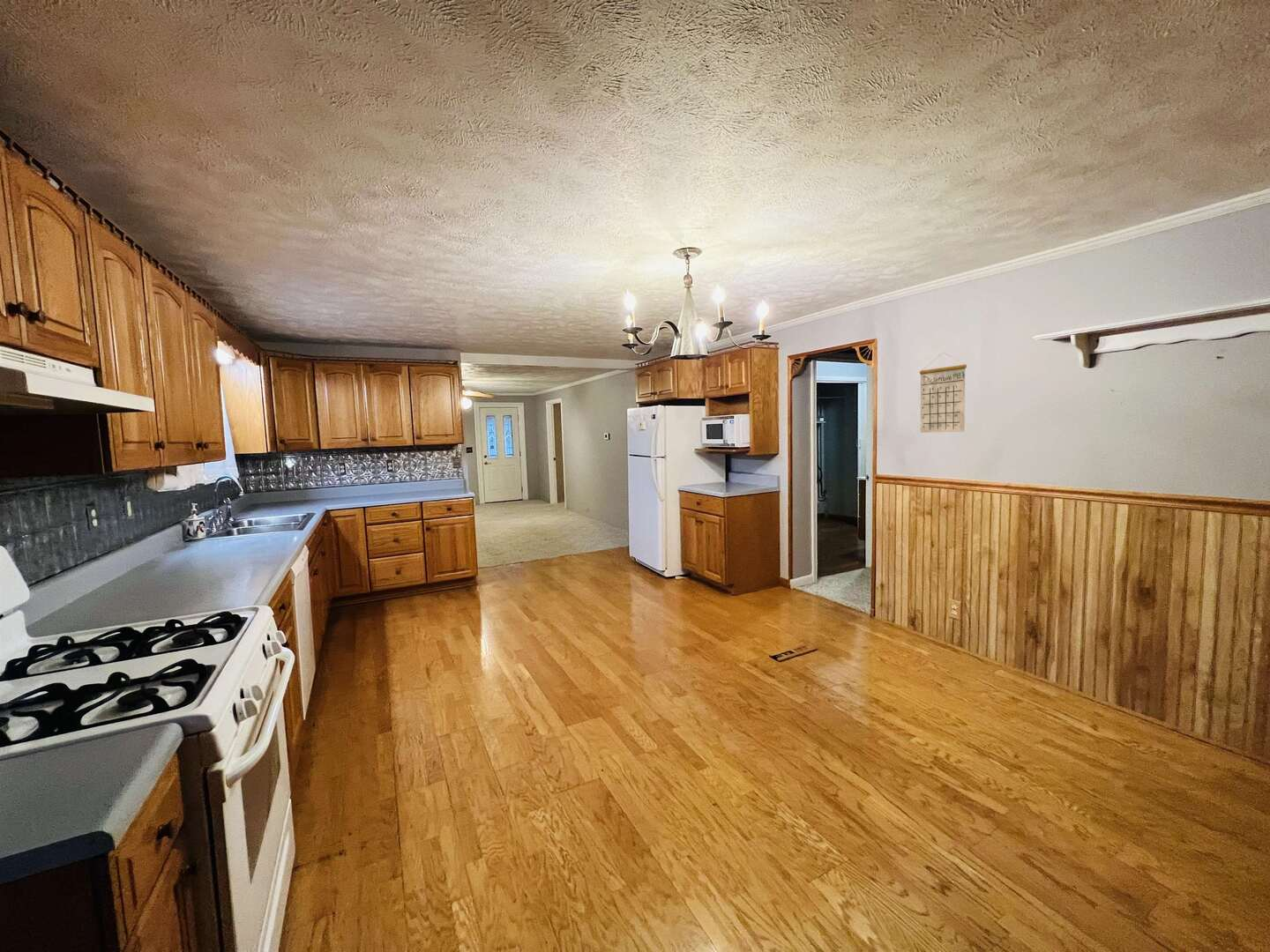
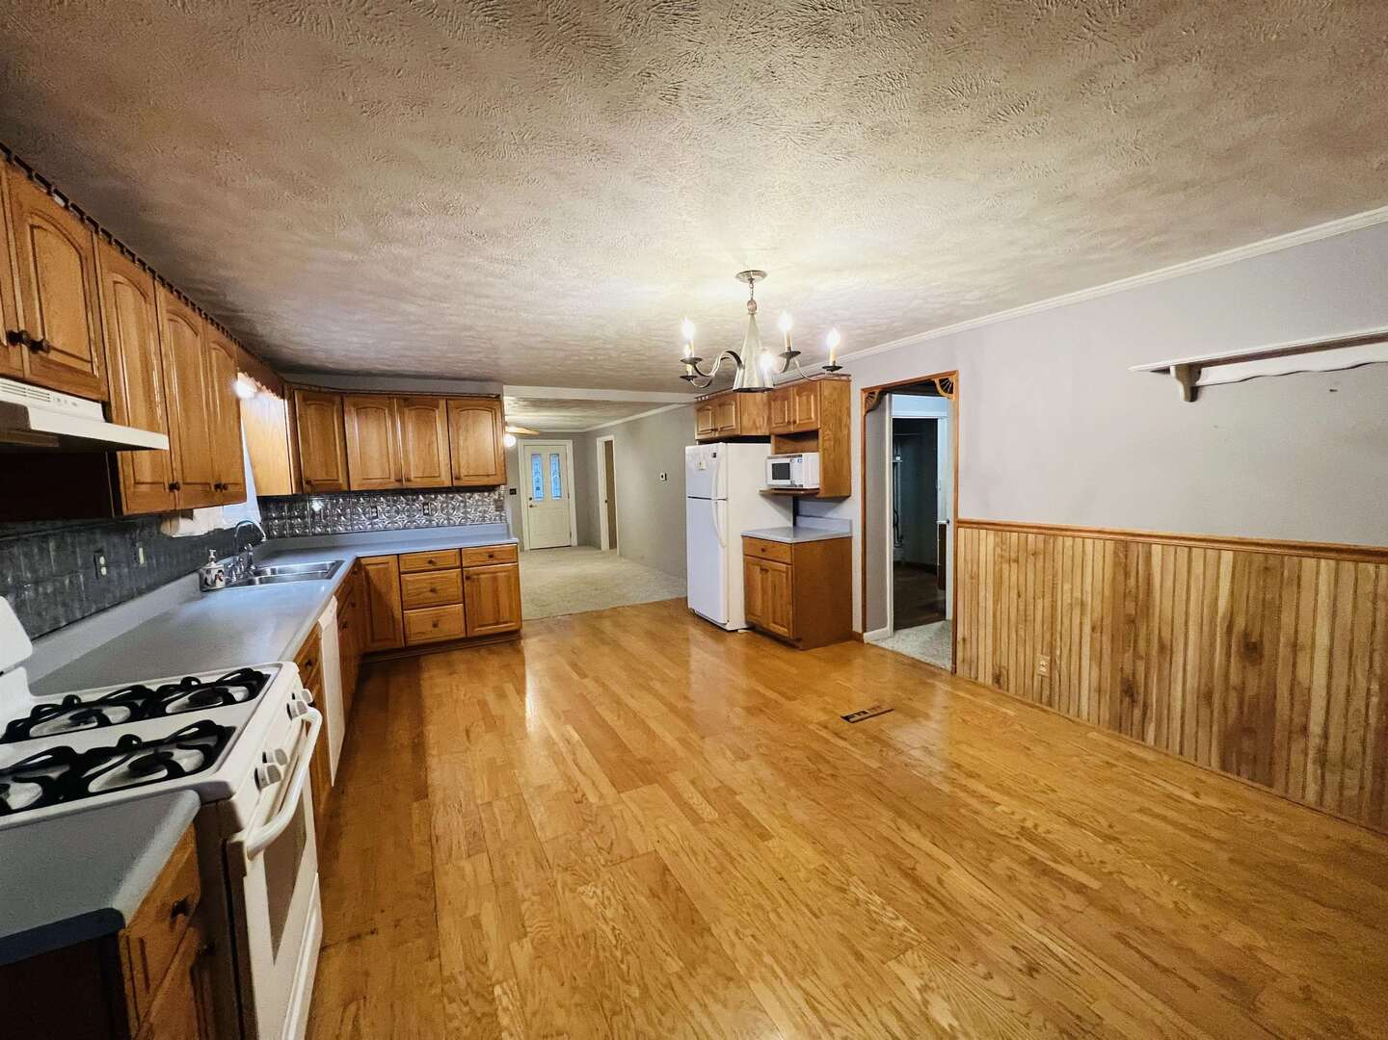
- calendar [919,353,967,434]
